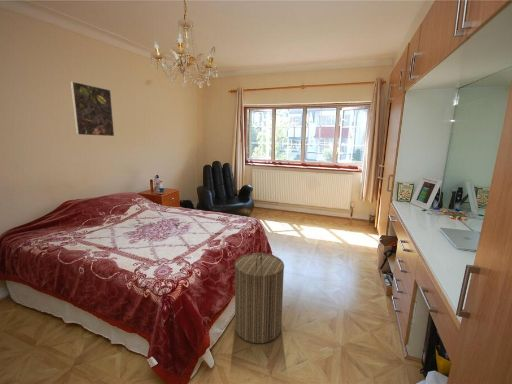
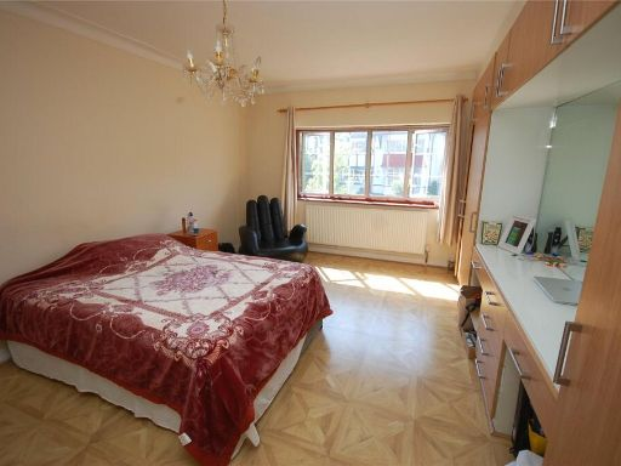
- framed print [70,80,115,137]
- laundry hamper [234,251,285,344]
